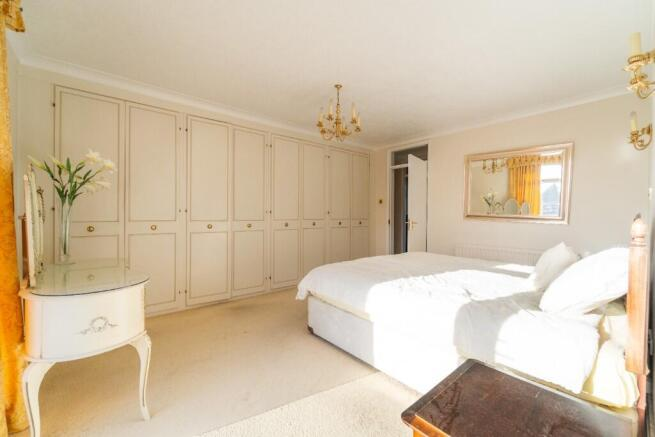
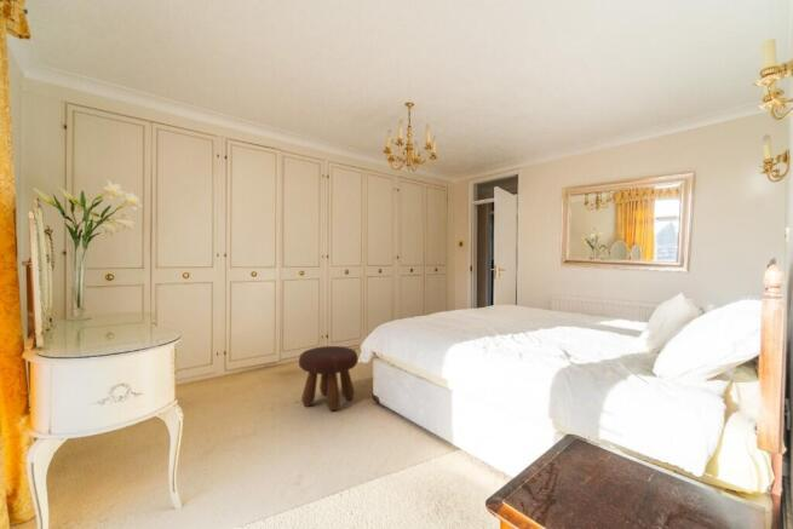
+ footstool [298,345,360,412]
